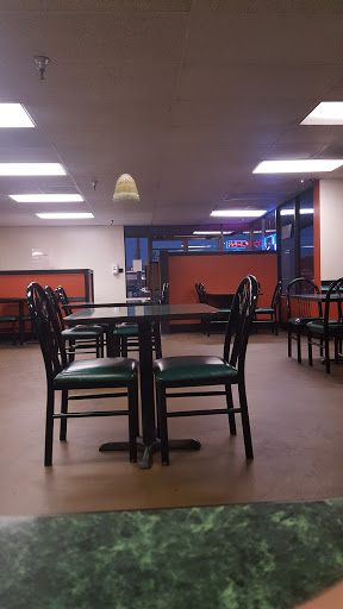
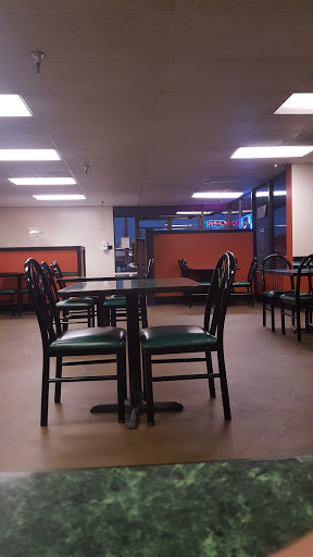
- lamp shade [112,174,141,205]
